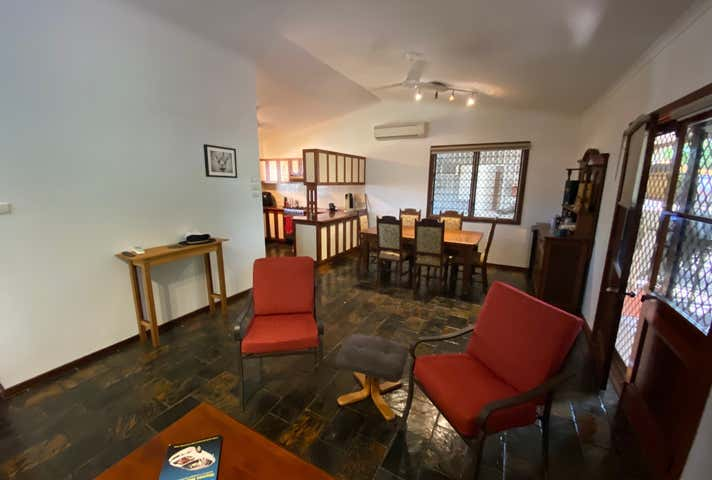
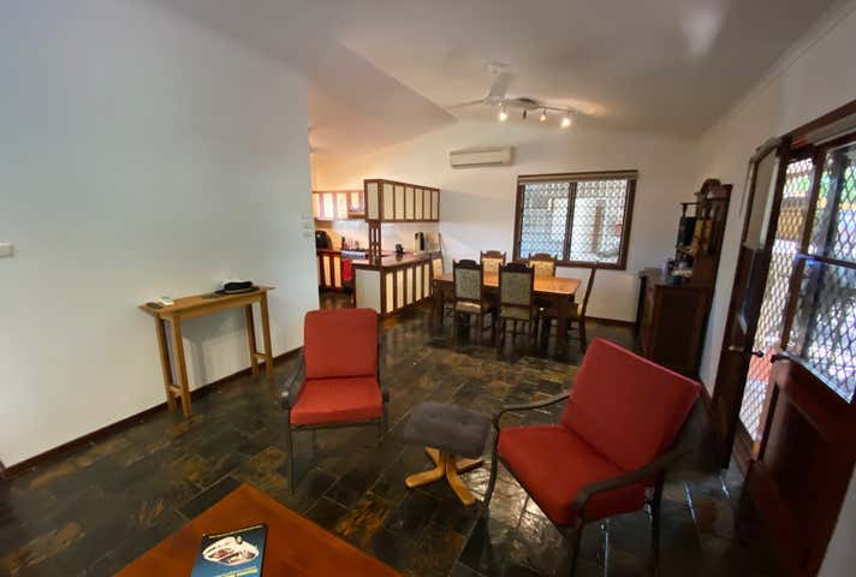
- wall art [202,143,238,179]
